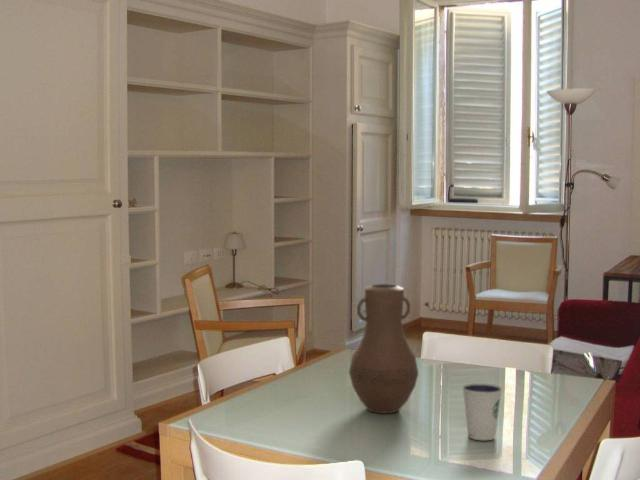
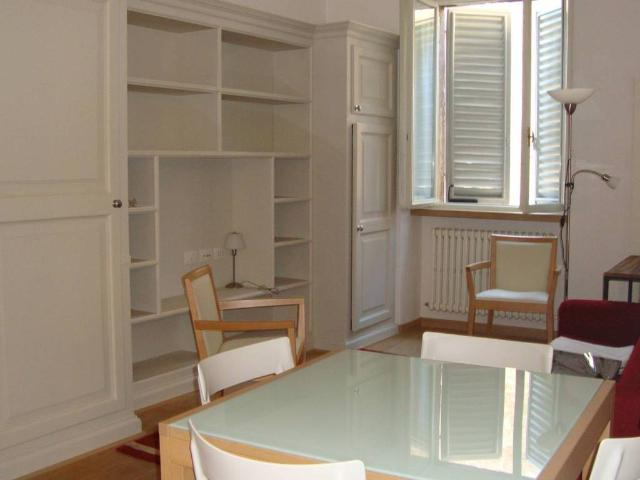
- dixie cup [461,382,503,441]
- vase [348,283,419,415]
